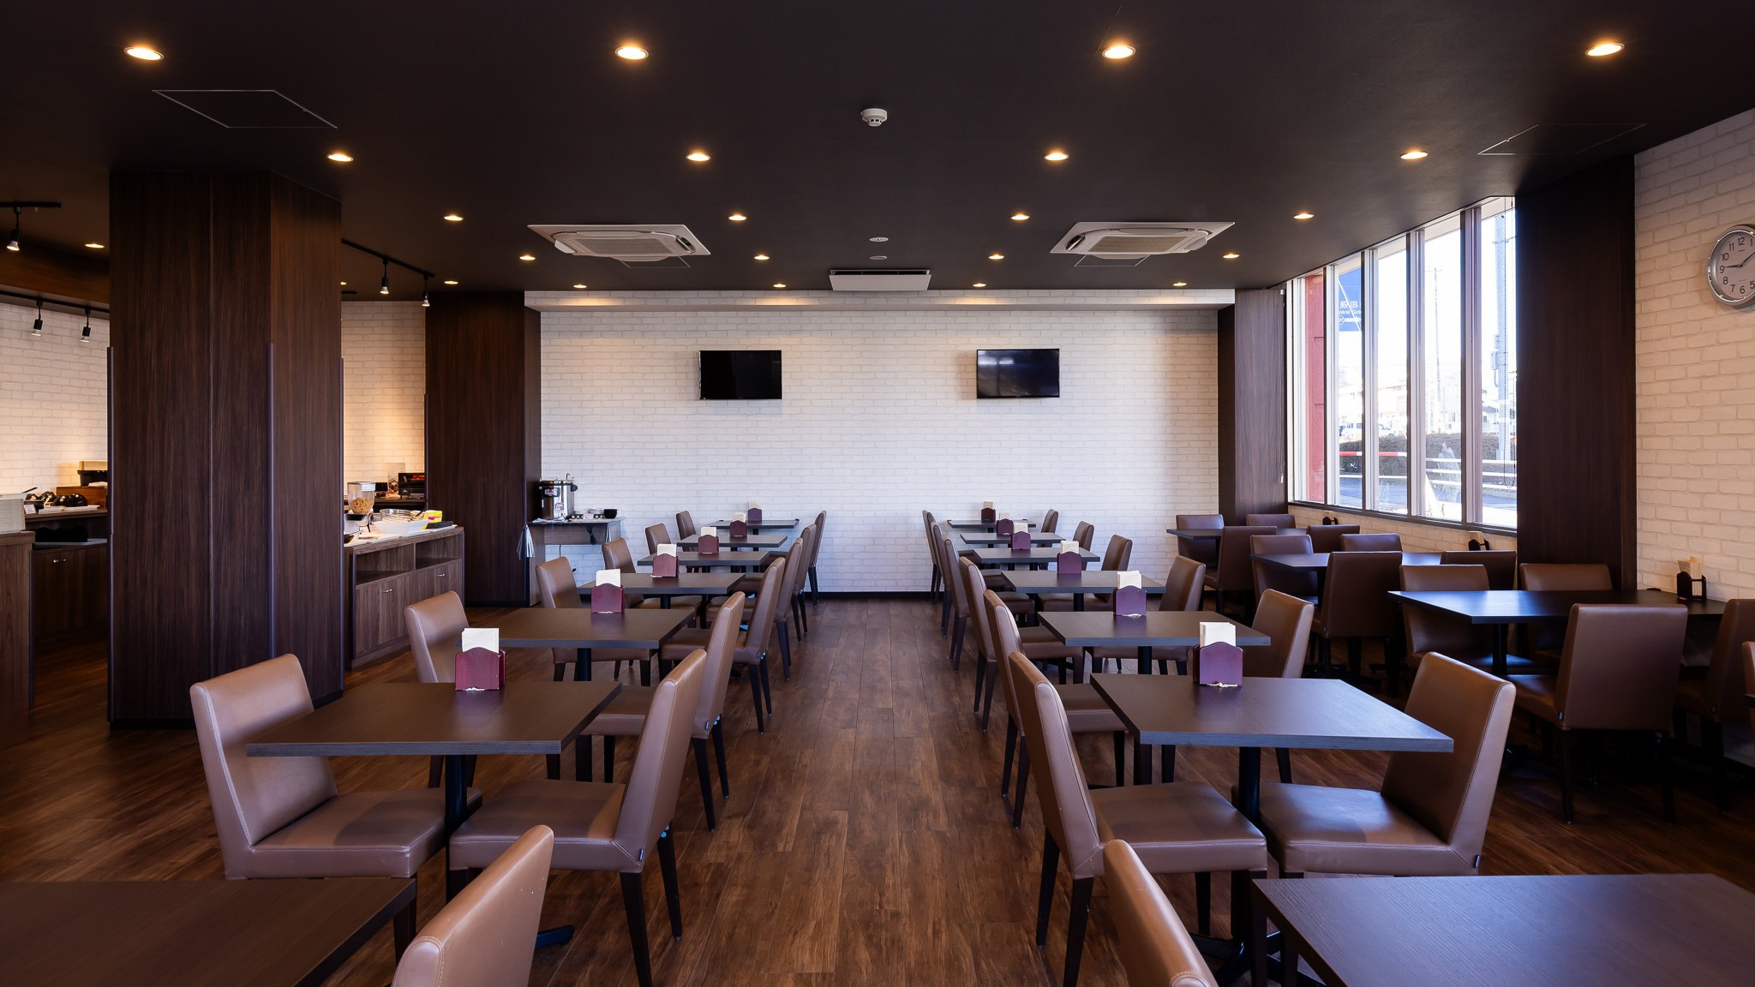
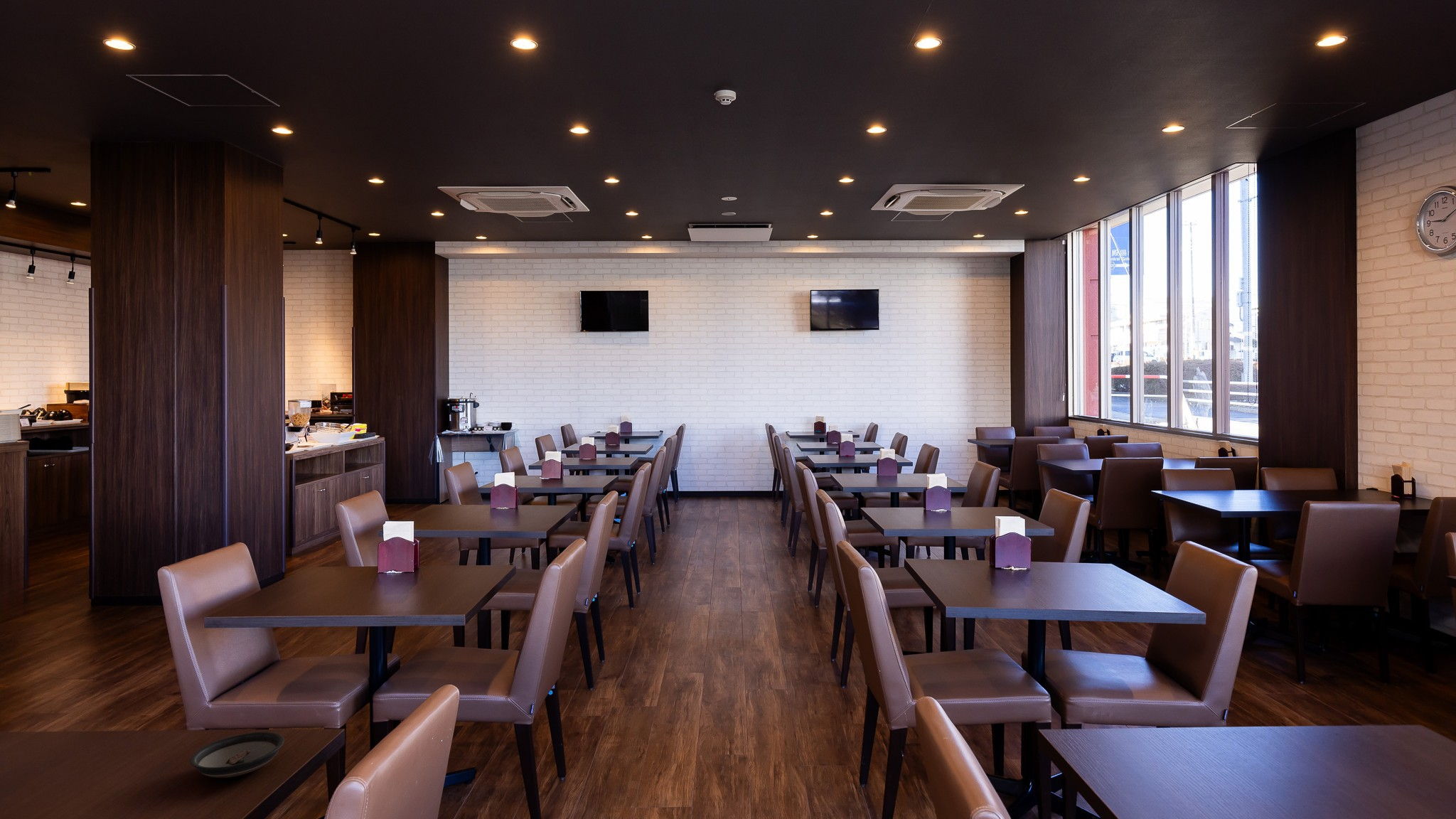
+ saucer [189,731,285,778]
